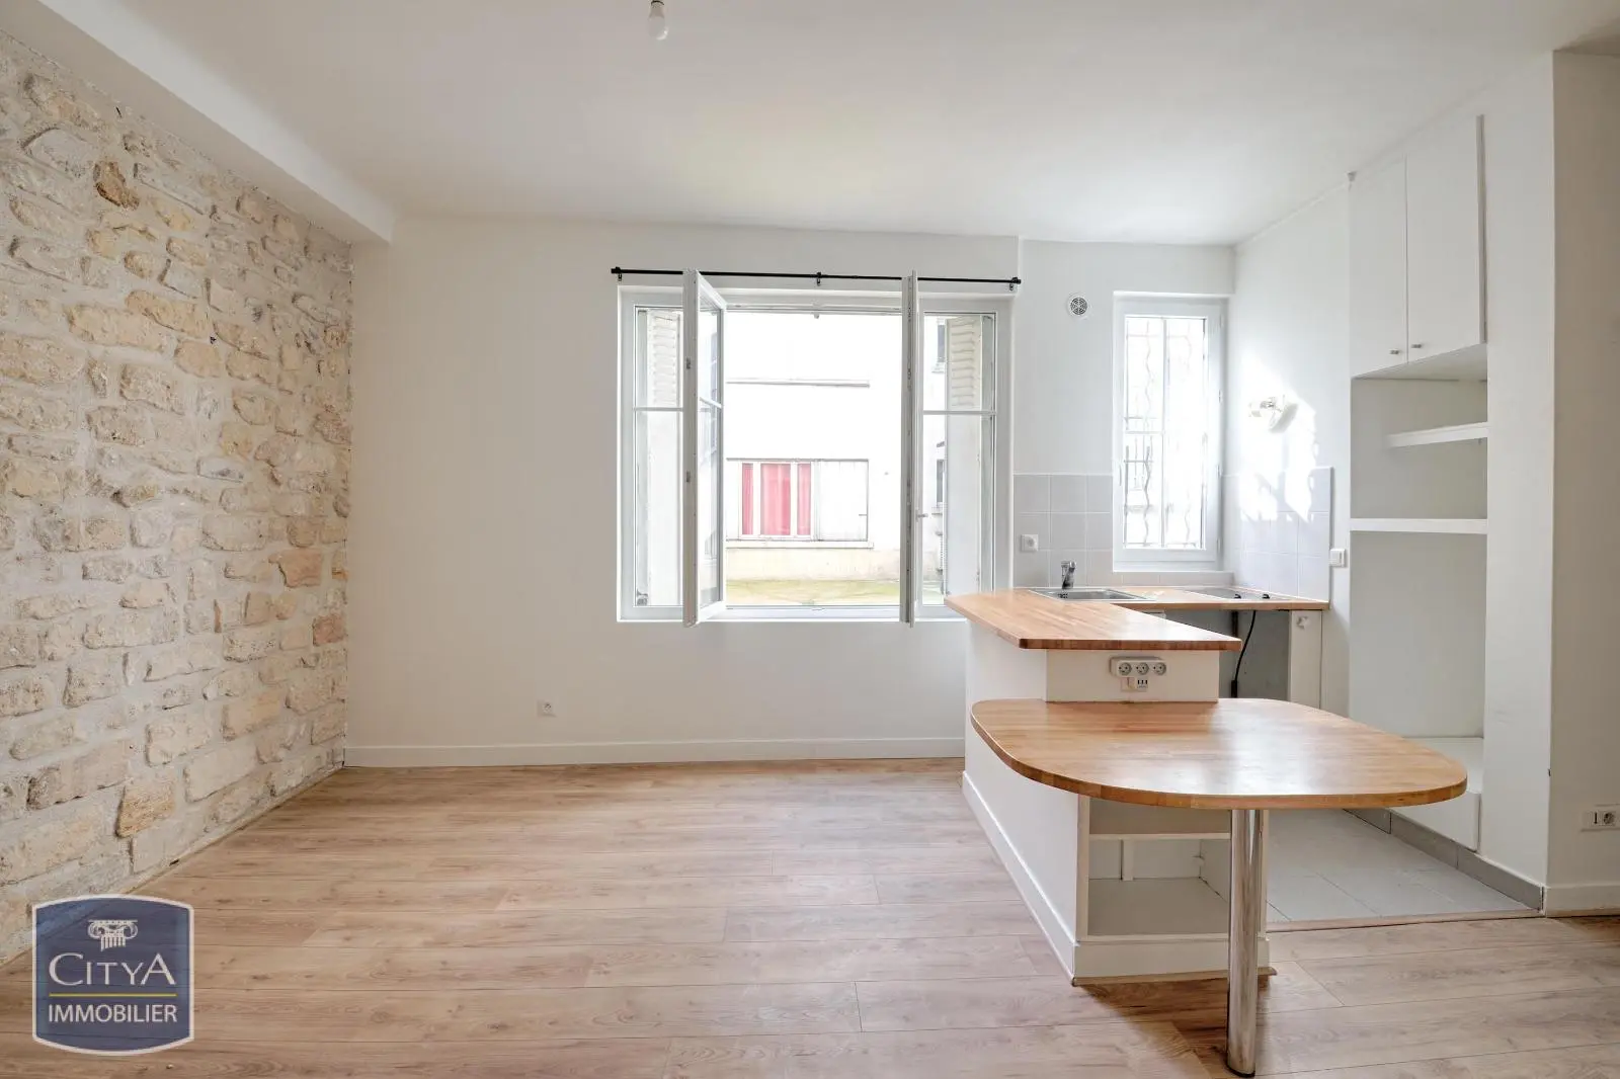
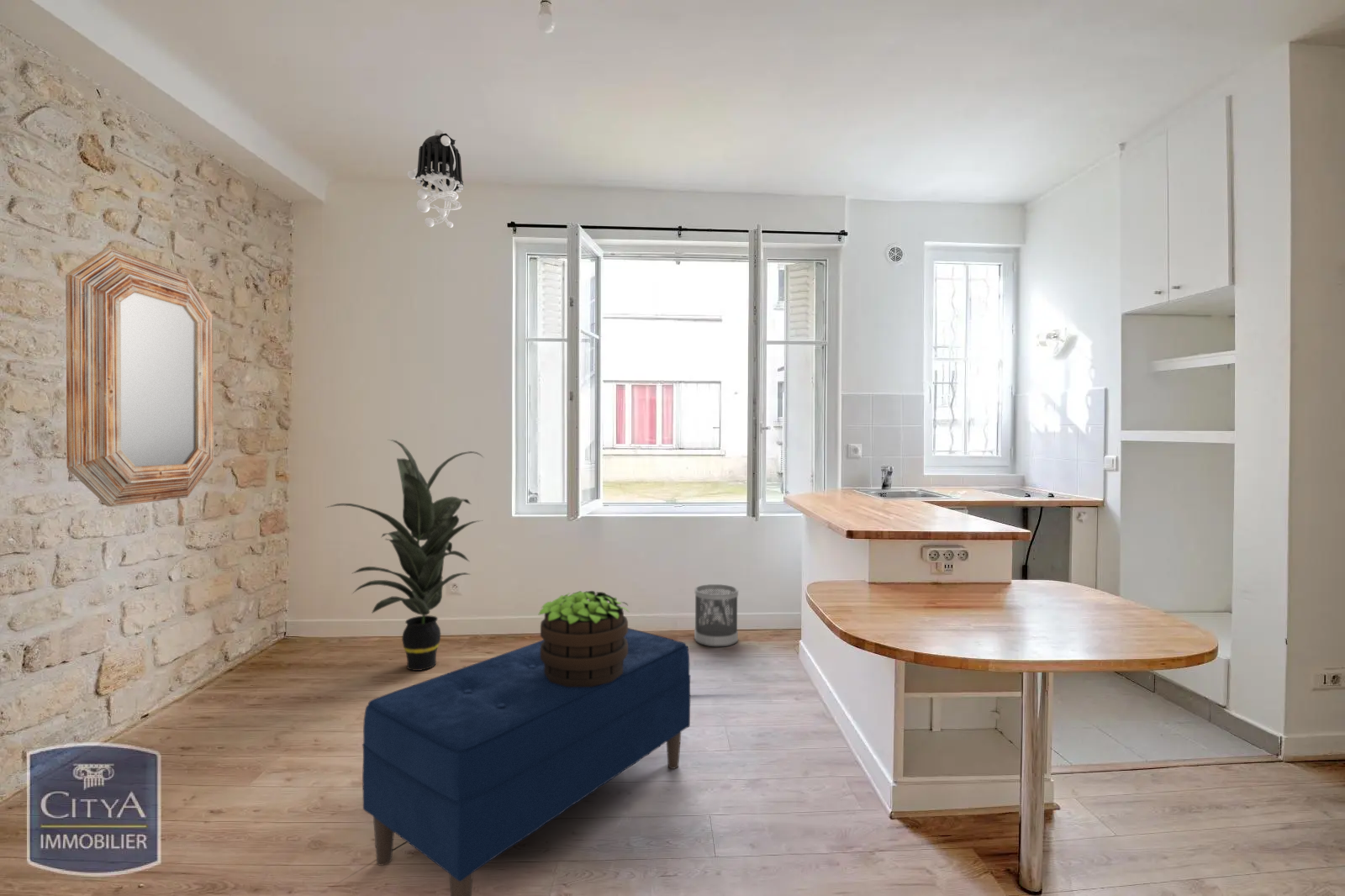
+ wastebasket [694,583,739,647]
+ potted plant [538,590,630,687]
+ indoor plant [325,439,485,672]
+ bench [361,627,691,896]
+ pendant lamp [407,129,465,229]
+ home mirror [65,247,214,507]
